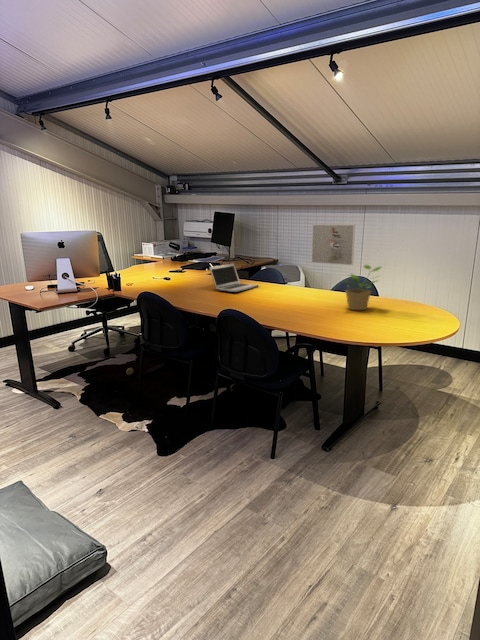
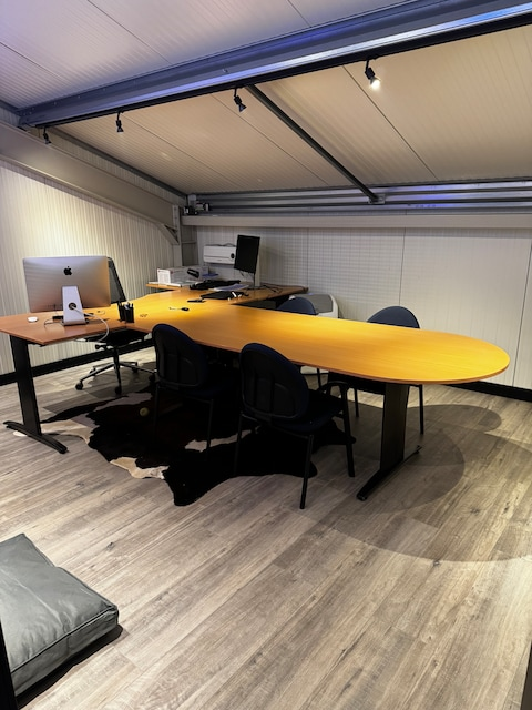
- laptop [208,262,260,293]
- potted plant [342,264,383,311]
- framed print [311,224,356,266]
